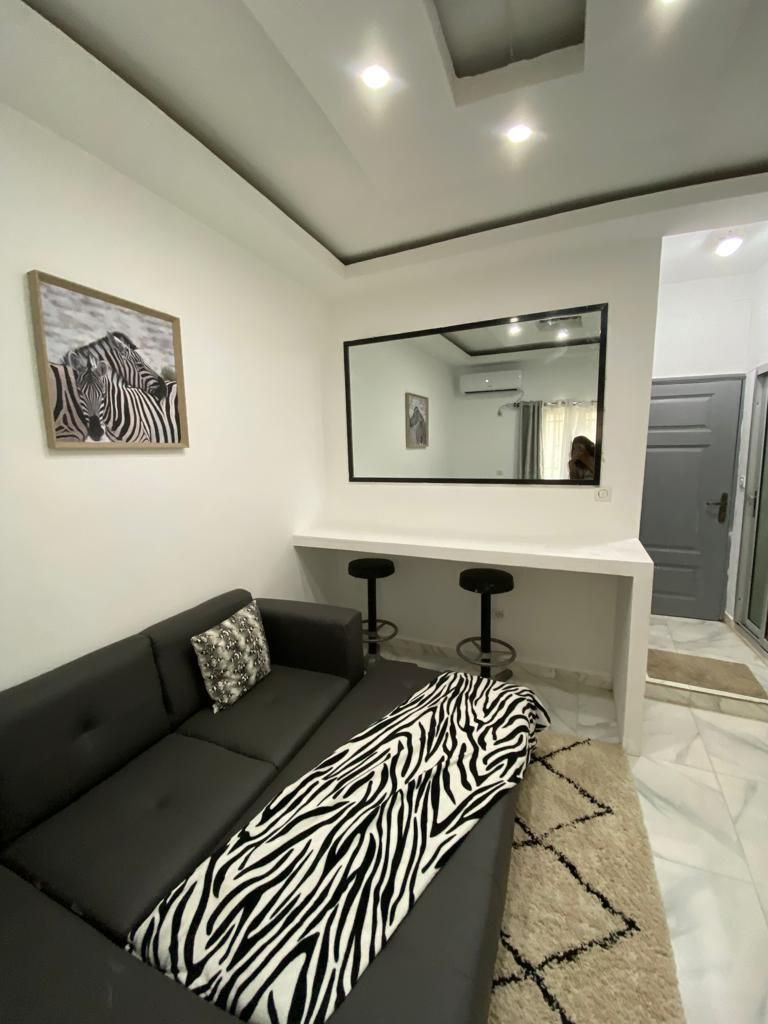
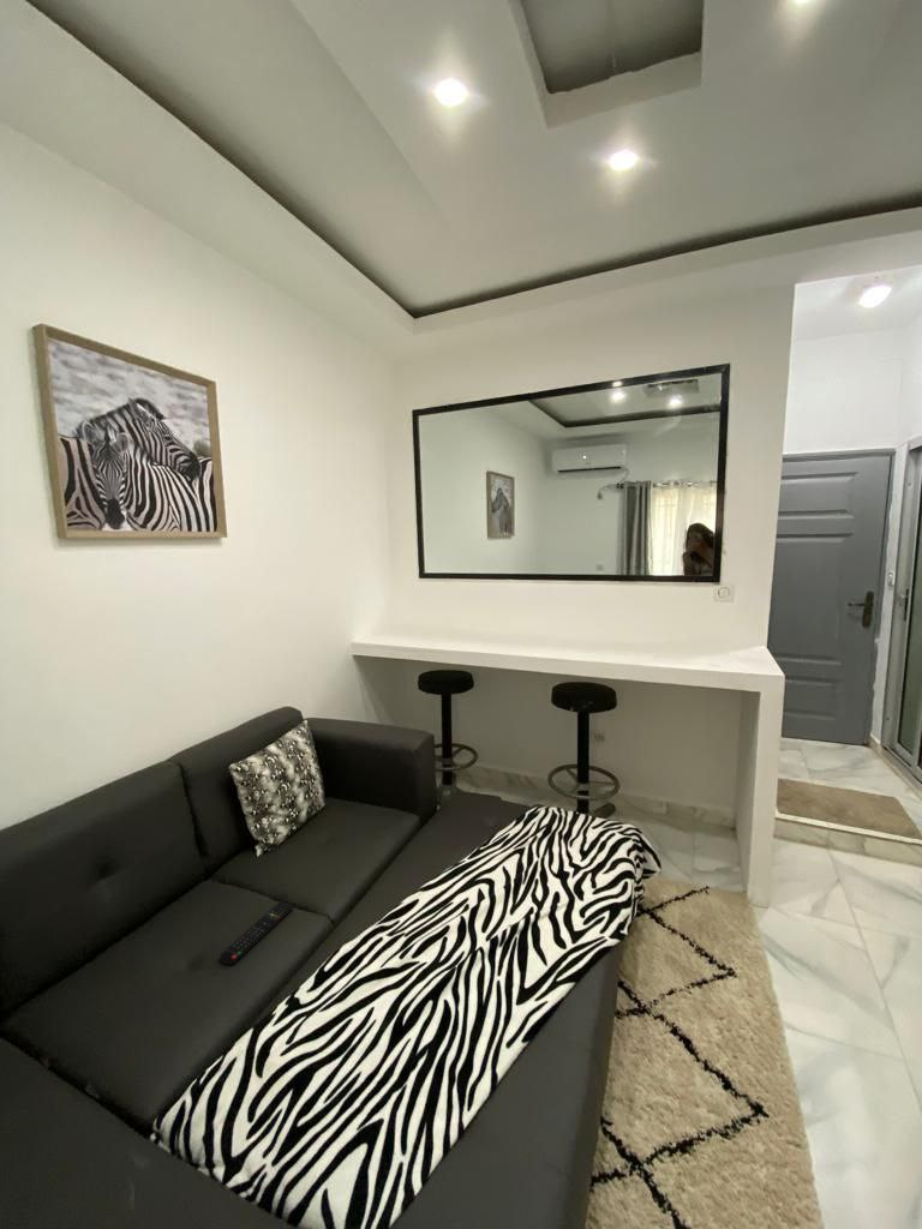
+ remote control [218,900,295,966]
